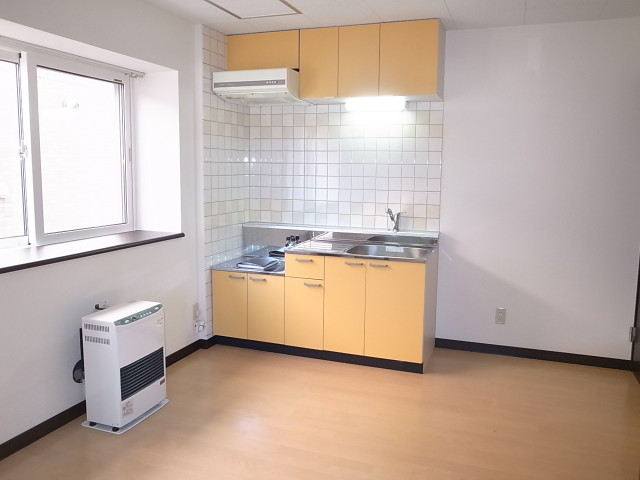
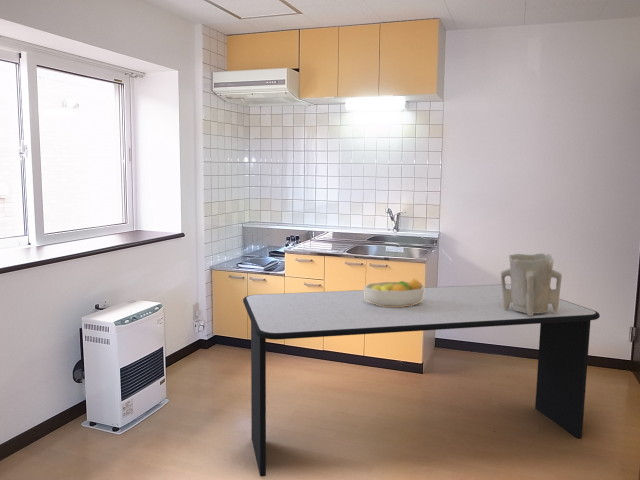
+ dining table [242,283,601,478]
+ vase [500,252,563,315]
+ fruit bowl [363,278,426,307]
